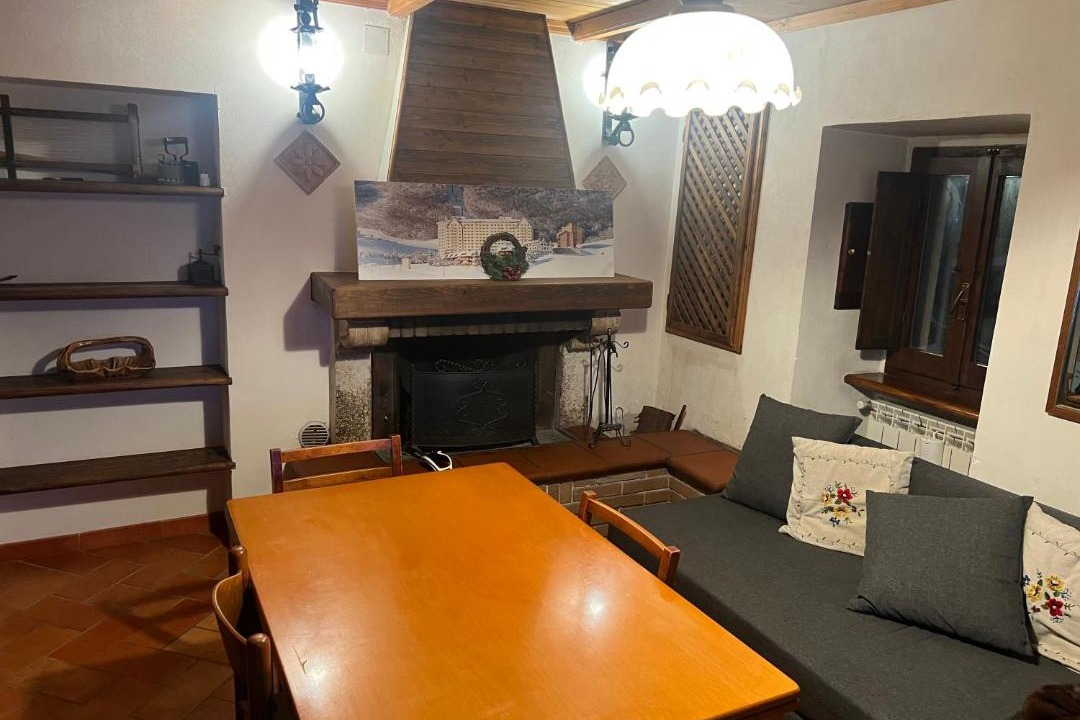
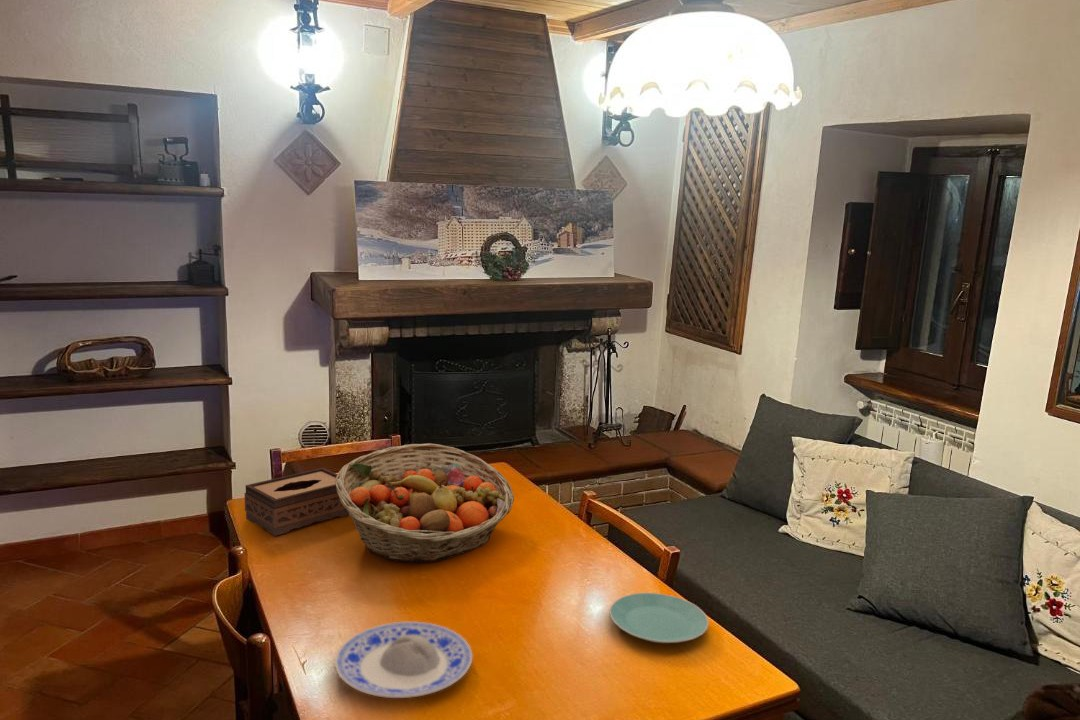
+ plate [608,592,710,644]
+ fruit basket [335,443,515,563]
+ tissue box [244,467,349,537]
+ plate [334,621,473,699]
